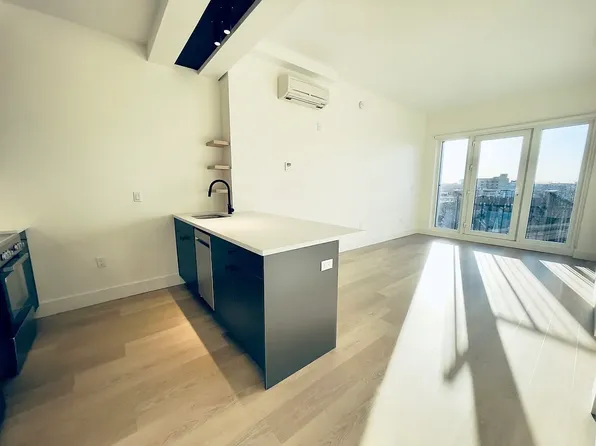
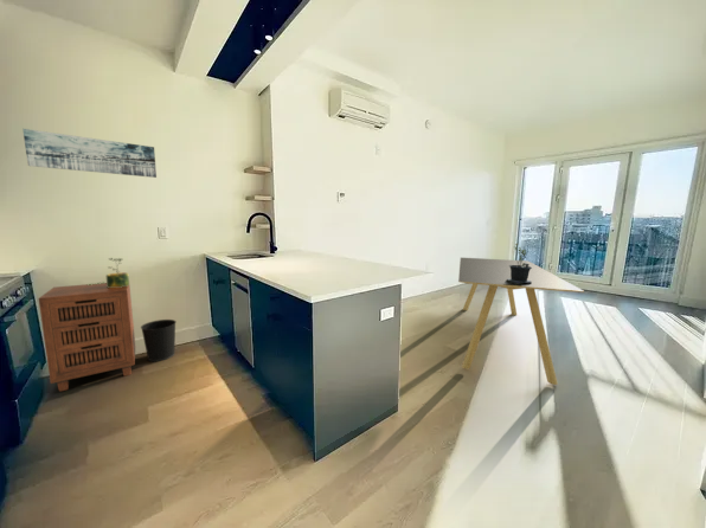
+ wall art [21,128,158,179]
+ potted plant [86,257,130,288]
+ cabinet [38,282,136,393]
+ potted plant [507,243,535,284]
+ dining table [457,257,585,386]
+ wastebasket [140,318,178,362]
